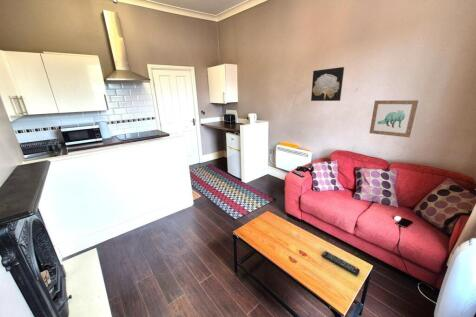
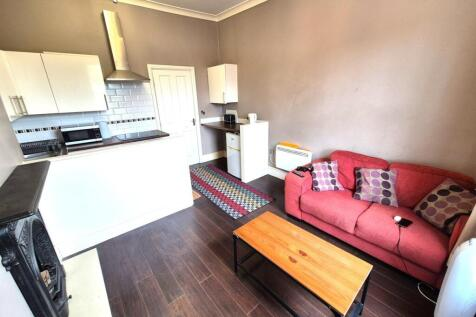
- wall art [368,99,419,138]
- remote control [321,250,361,277]
- wall art [310,66,345,102]
